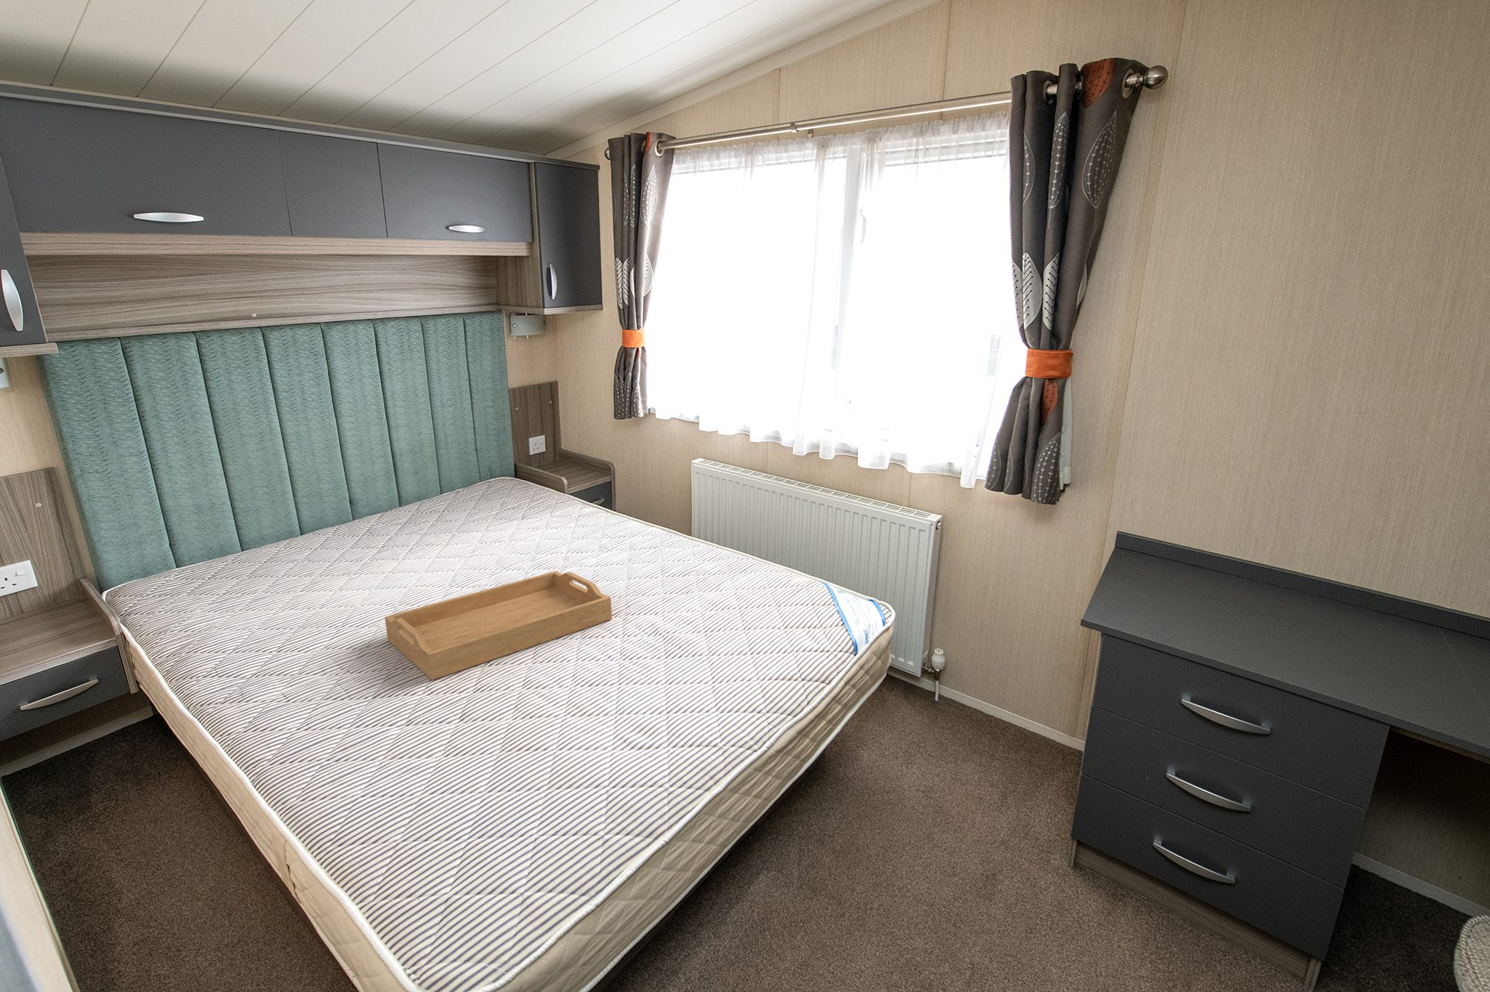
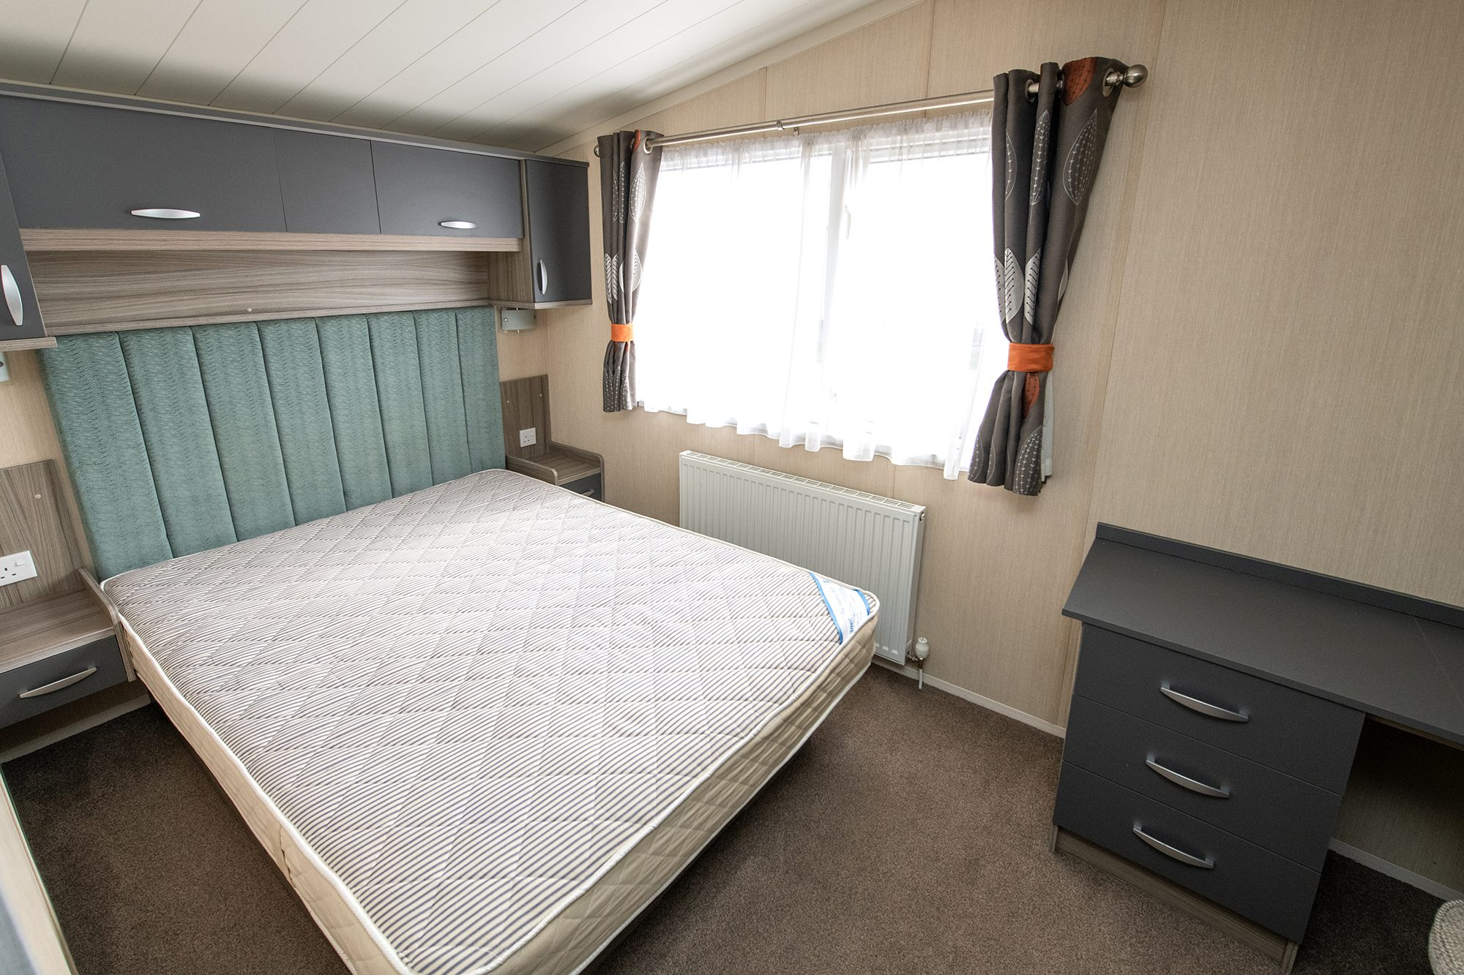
- serving tray [384,570,613,681]
